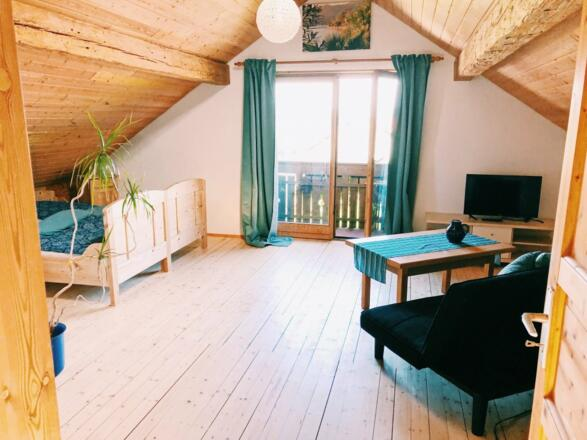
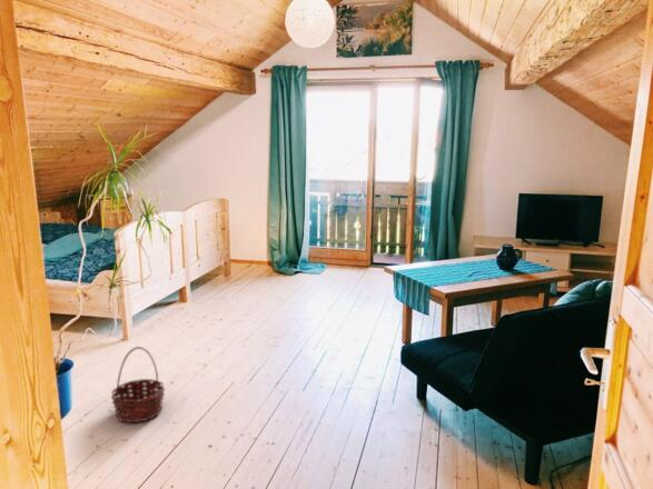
+ basket [110,346,166,423]
